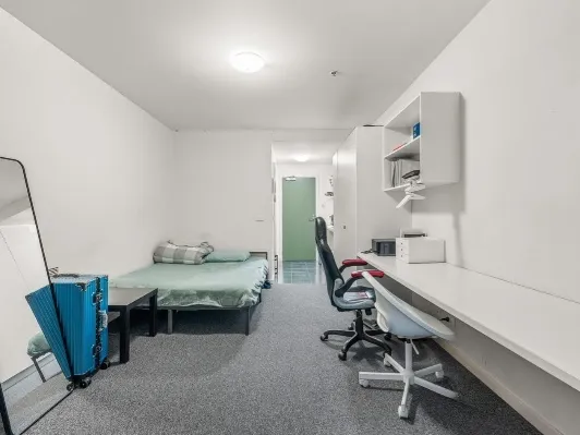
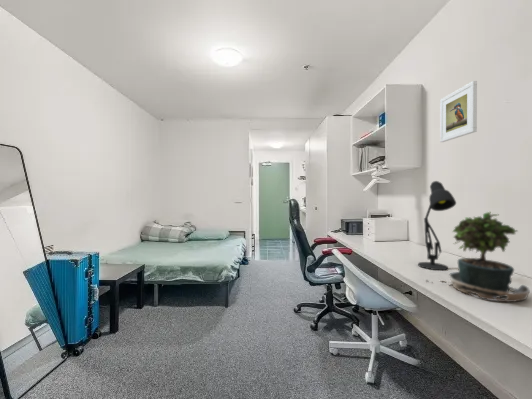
+ potted plant [425,211,531,303]
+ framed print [439,80,478,143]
+ desk lamp [417,180,457,271]
